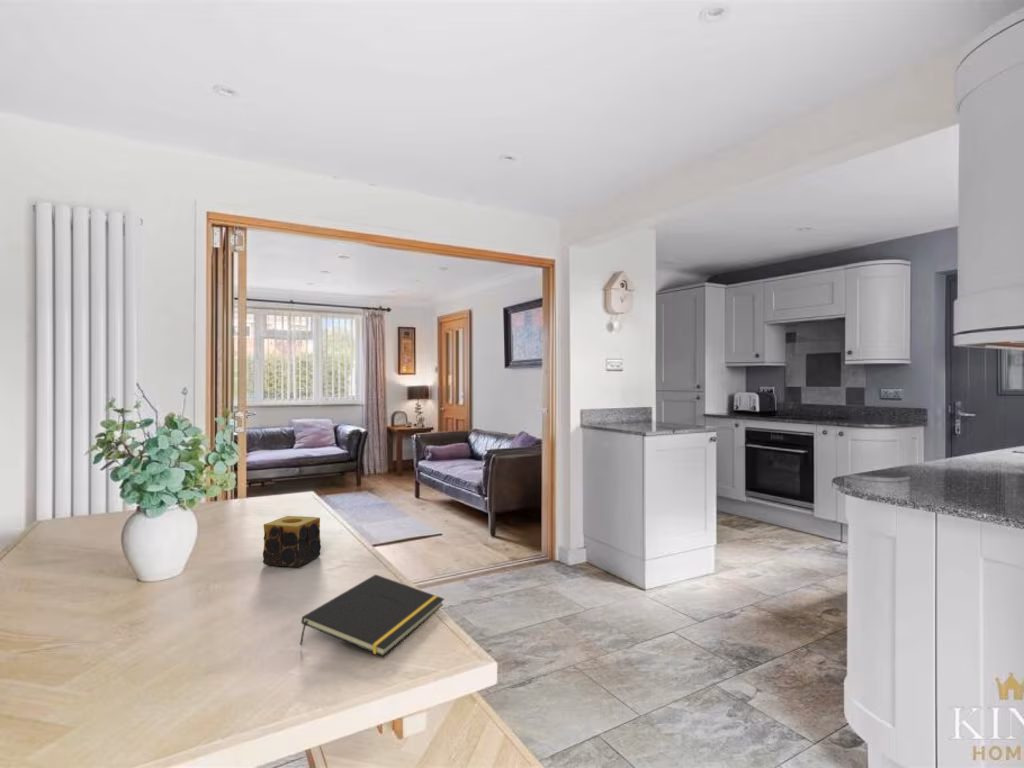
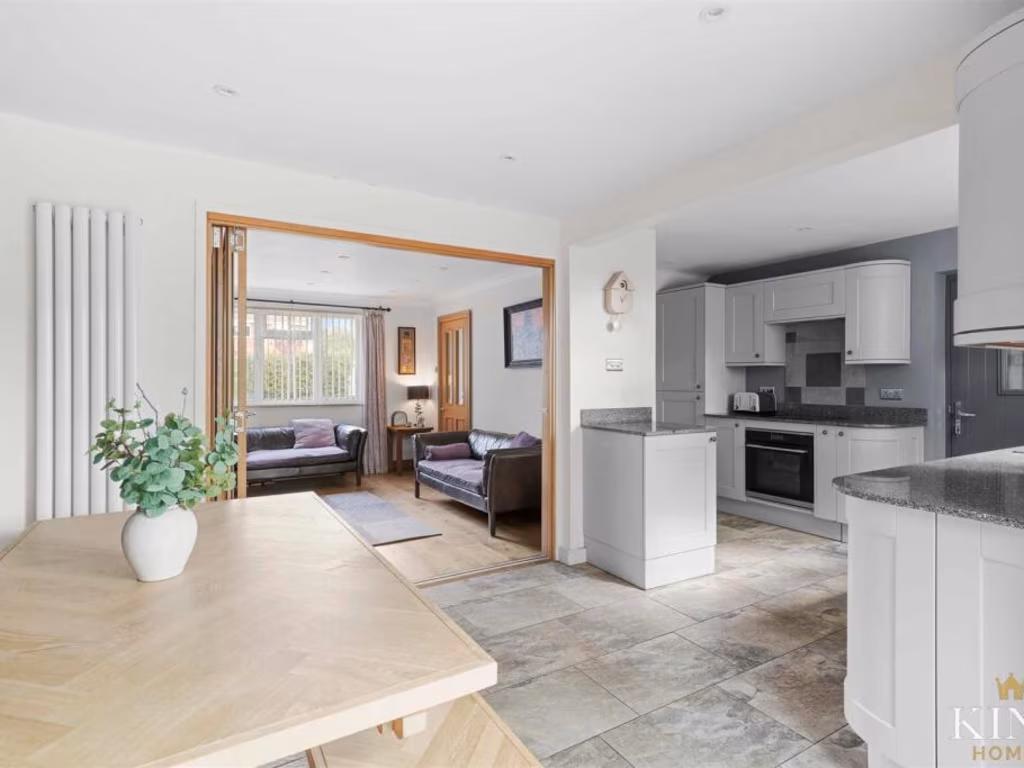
- candle [262,515,322,568]
- notepad [299,574,445,657]
